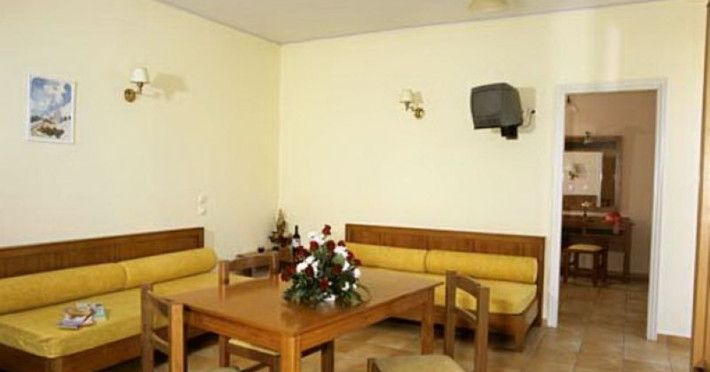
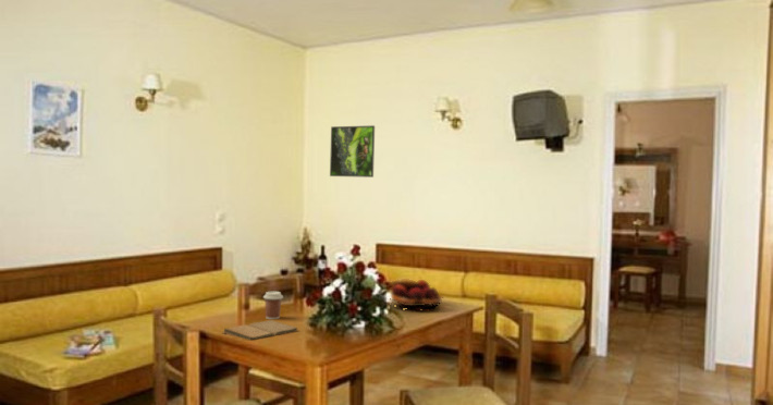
+ book [222,319,299,341]
+ coffee cup [262,291,284,320]
+ fruit basket [389,278,445,312]
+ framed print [329,124,376,179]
